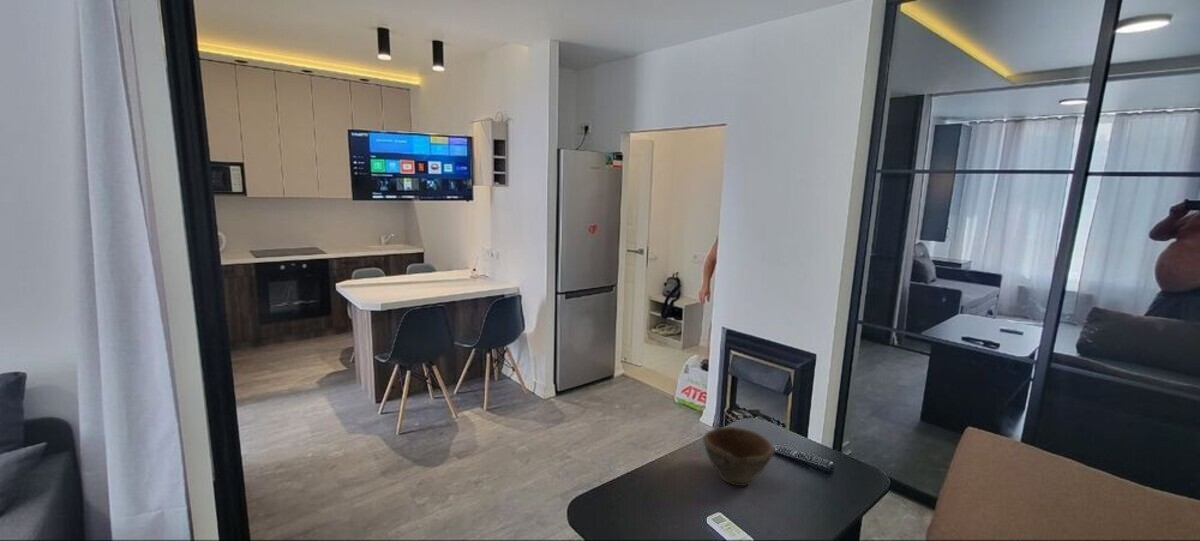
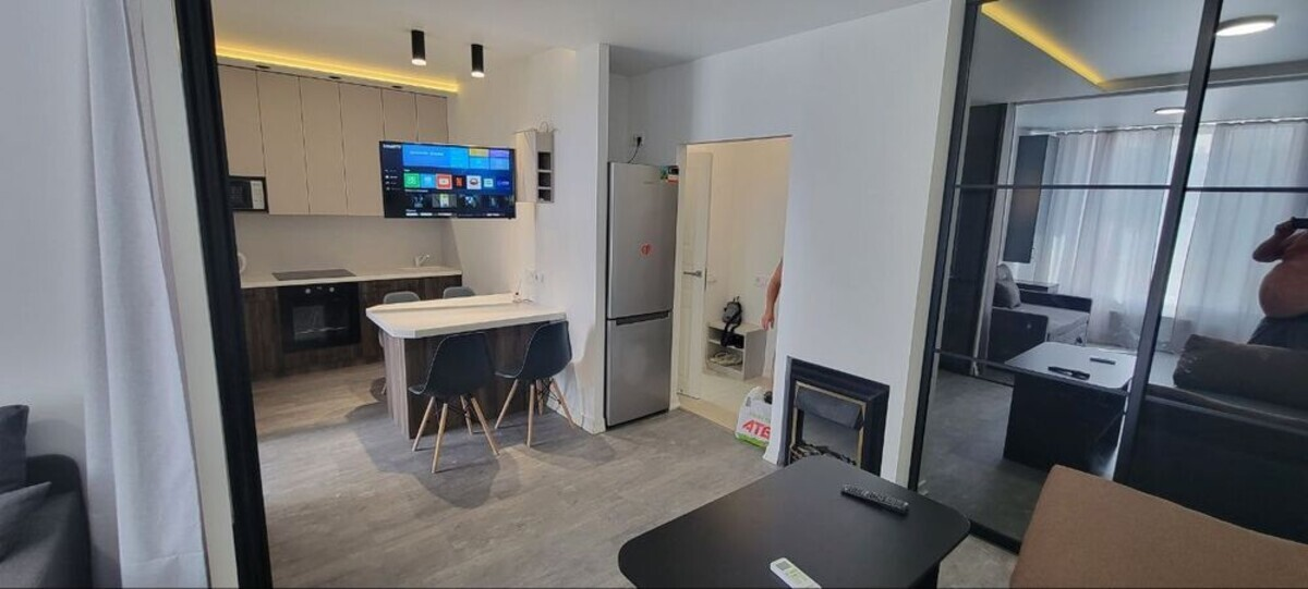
- bowl [702,426,776,487]
